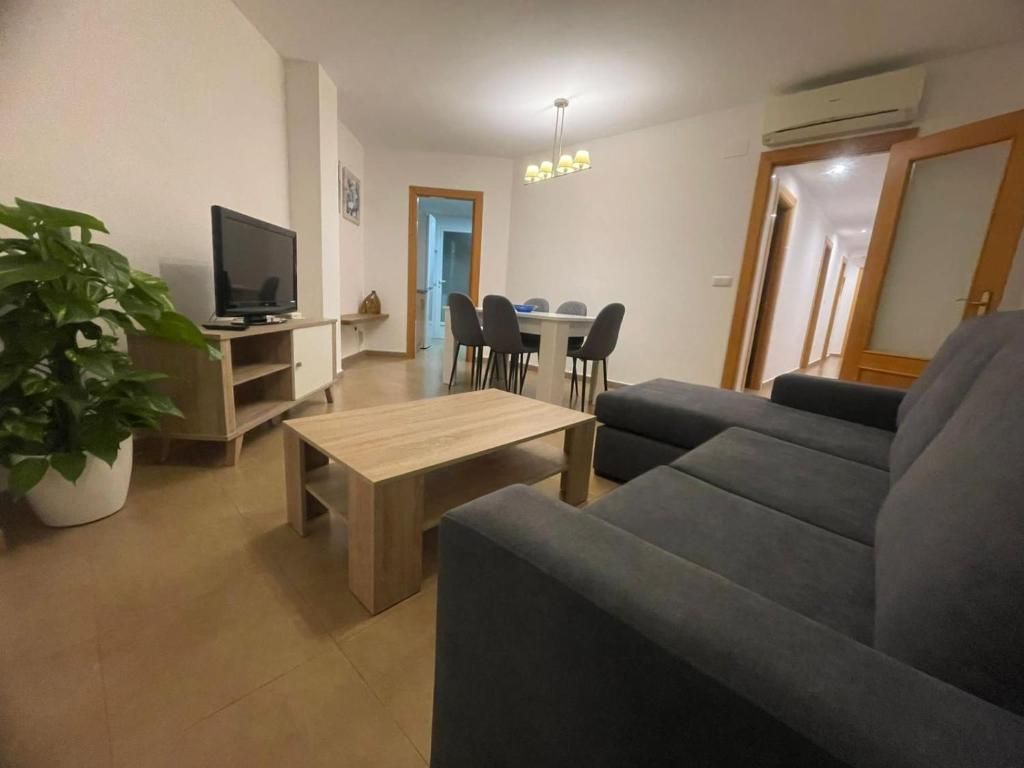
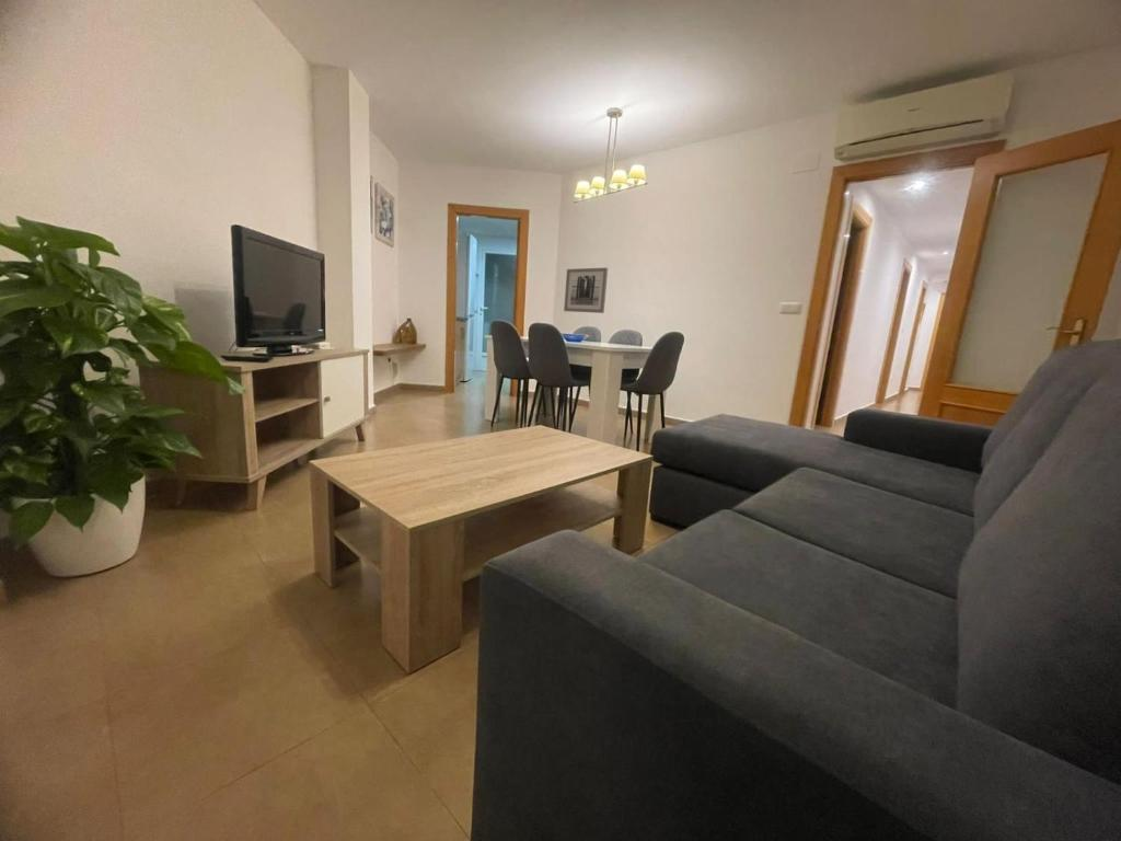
+ wall art [563,266,609,314]
